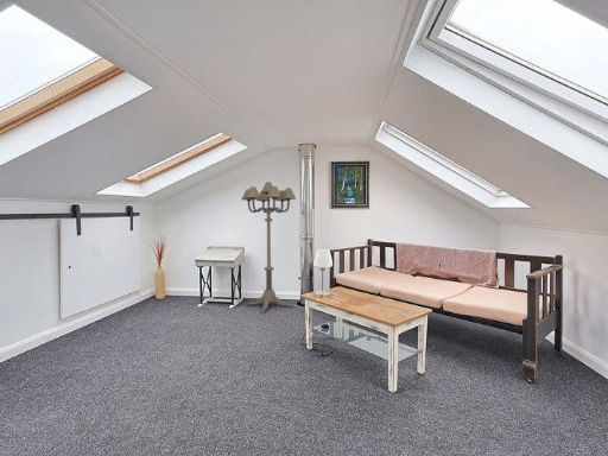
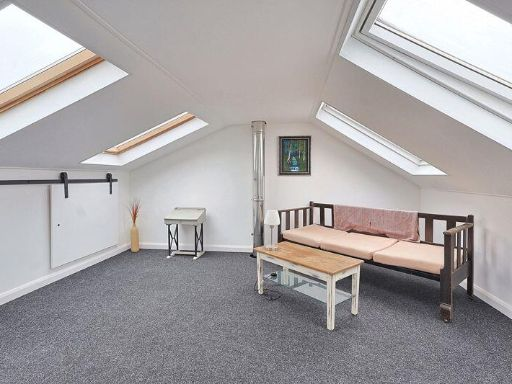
- floor lamp [240,180,297,314]
